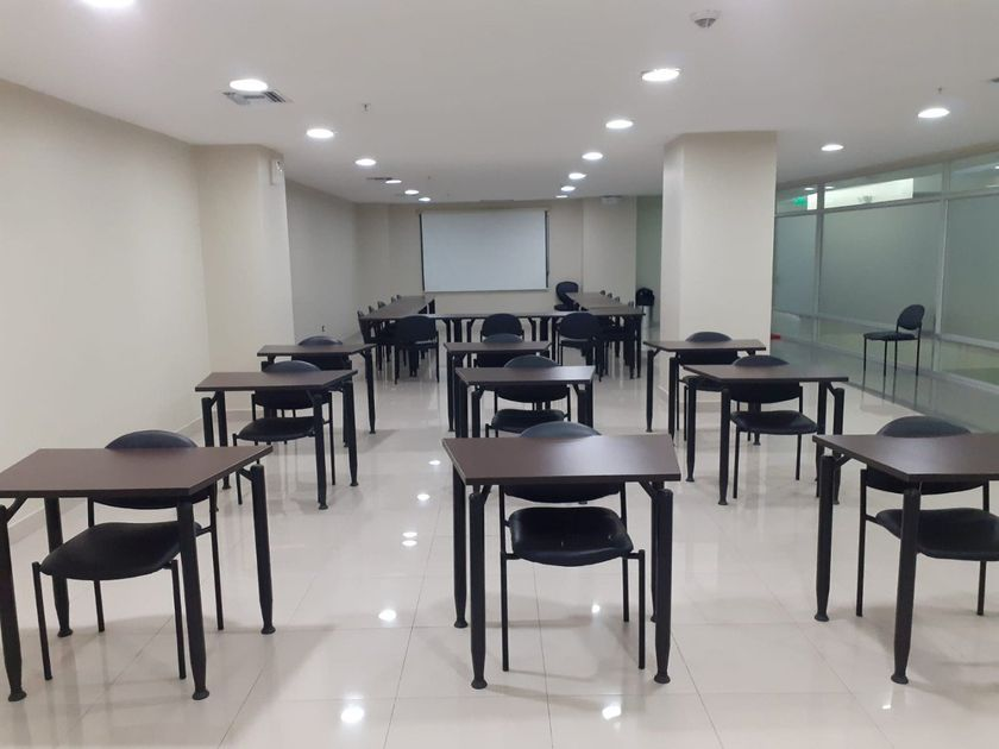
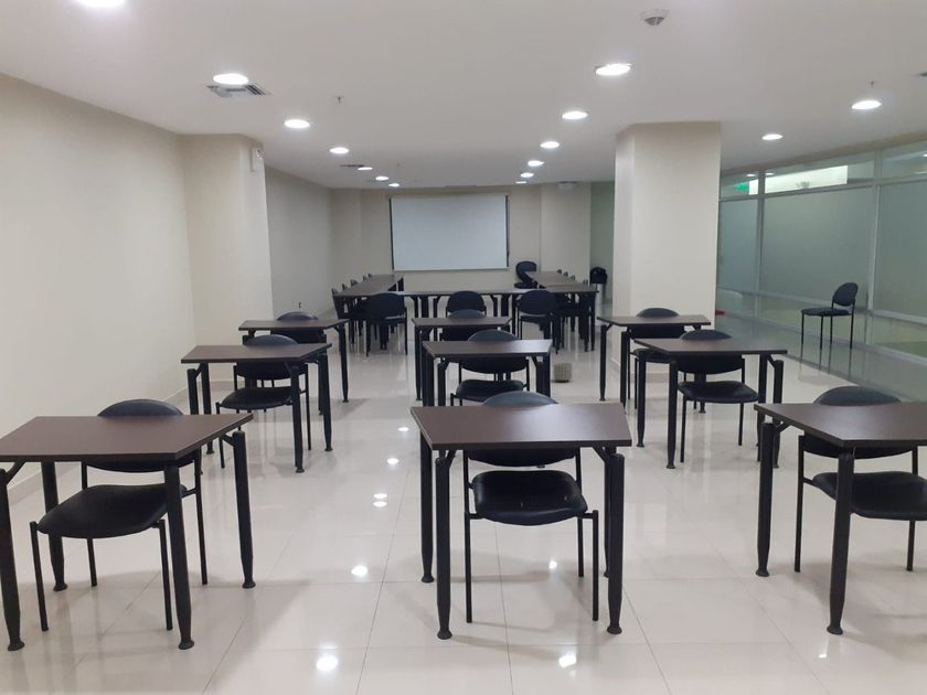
+ planter [553,362,573,383]
